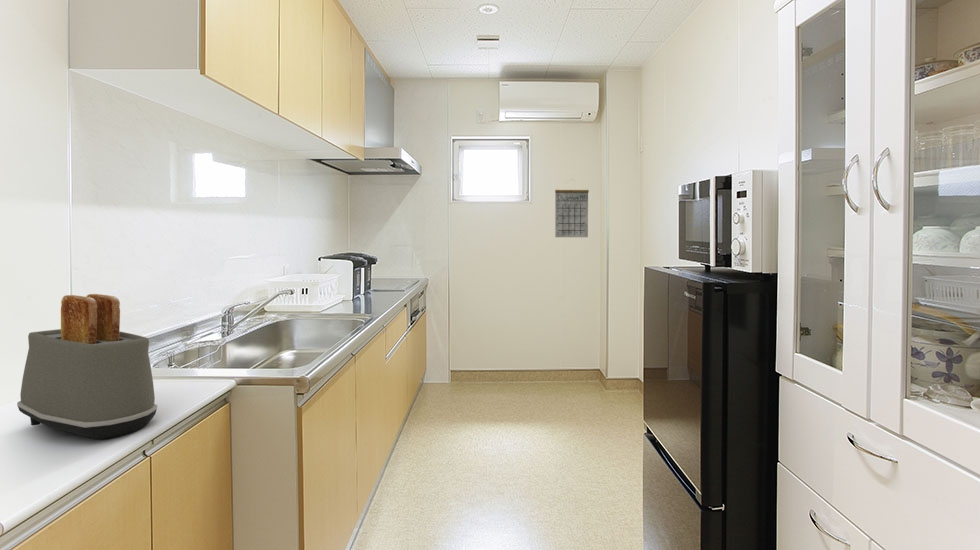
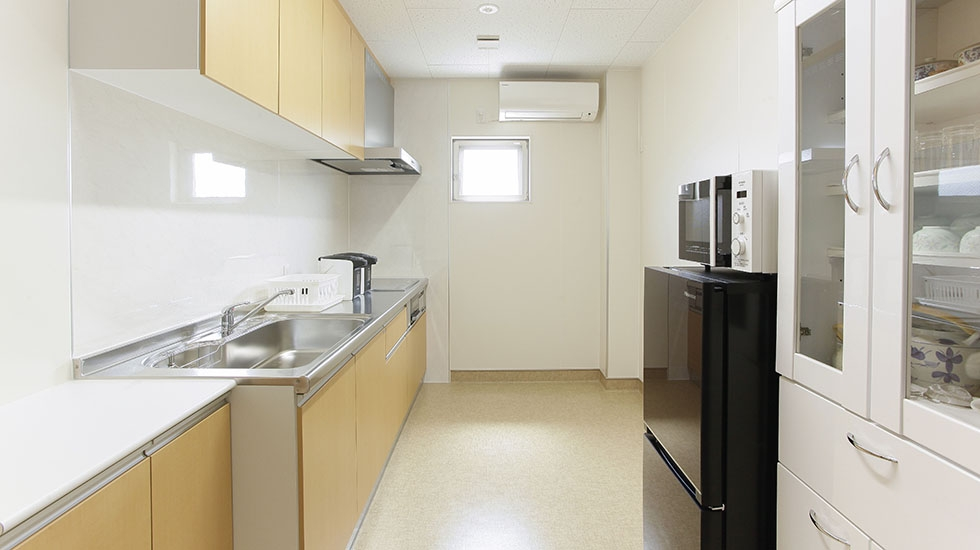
- calendar [554,178,590,238]
- toaster [16,293,158,440]
